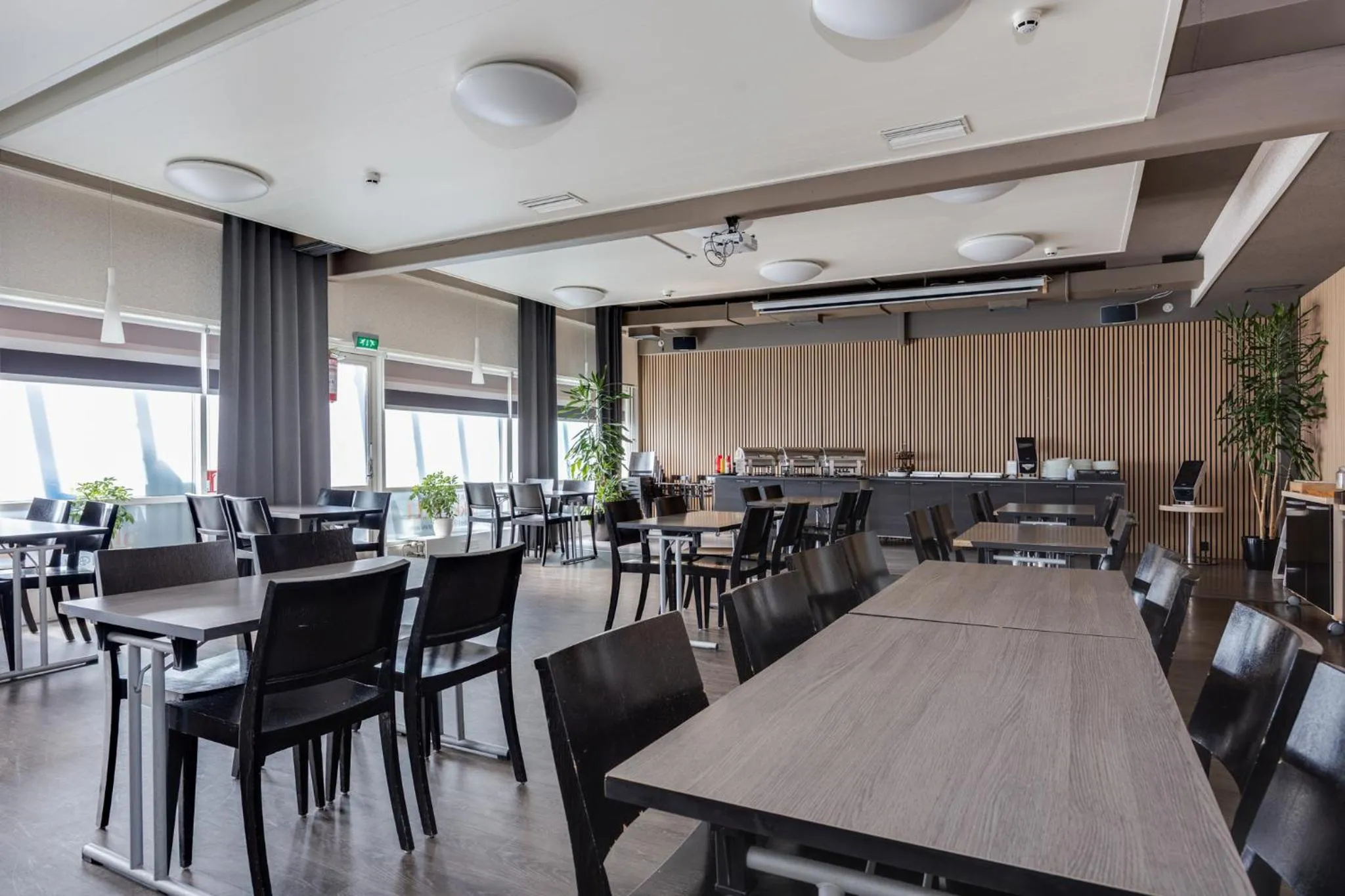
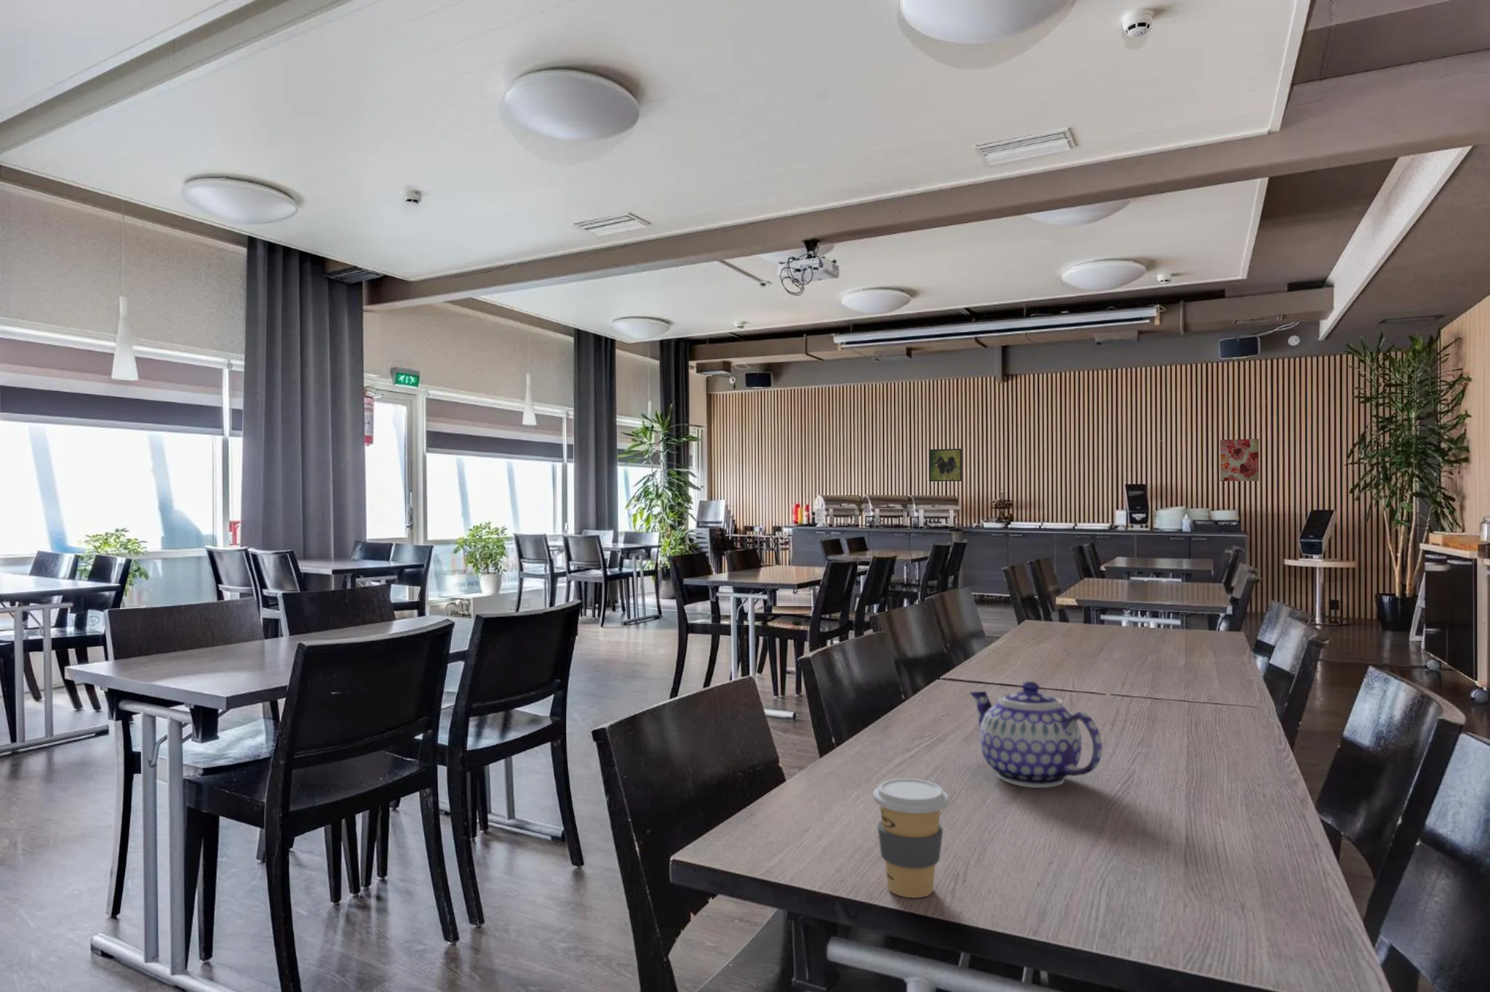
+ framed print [928,447,963,482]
+ coffee cup [872,777,949,898]
+ teapot [969,681,1103,788]
+ wall art [1220,438,1260,482]
